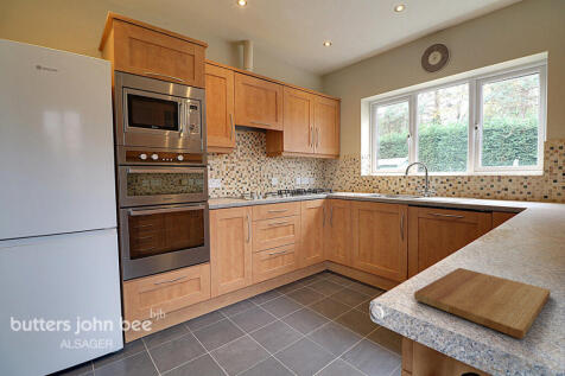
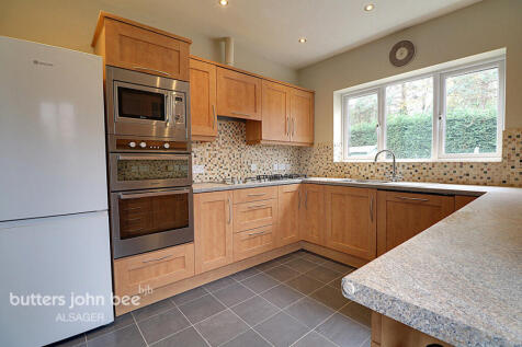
- cutting board [413,267,552,339]
